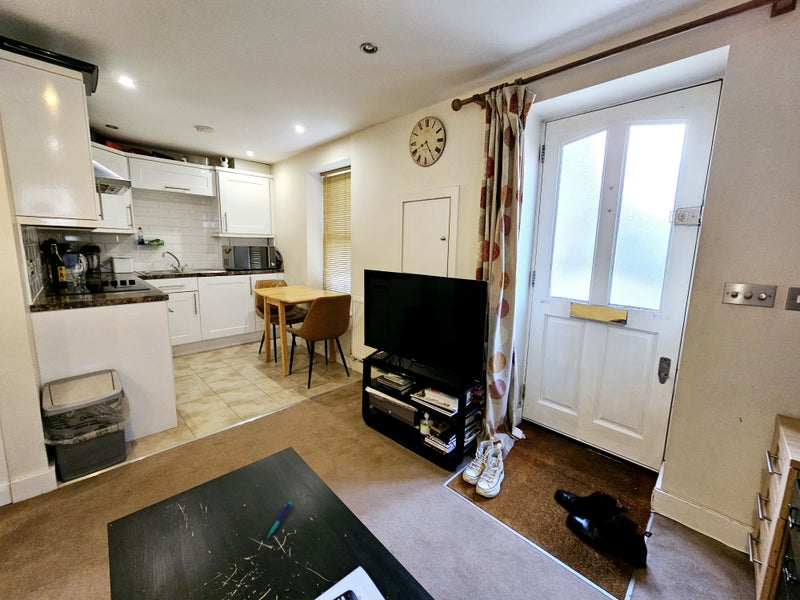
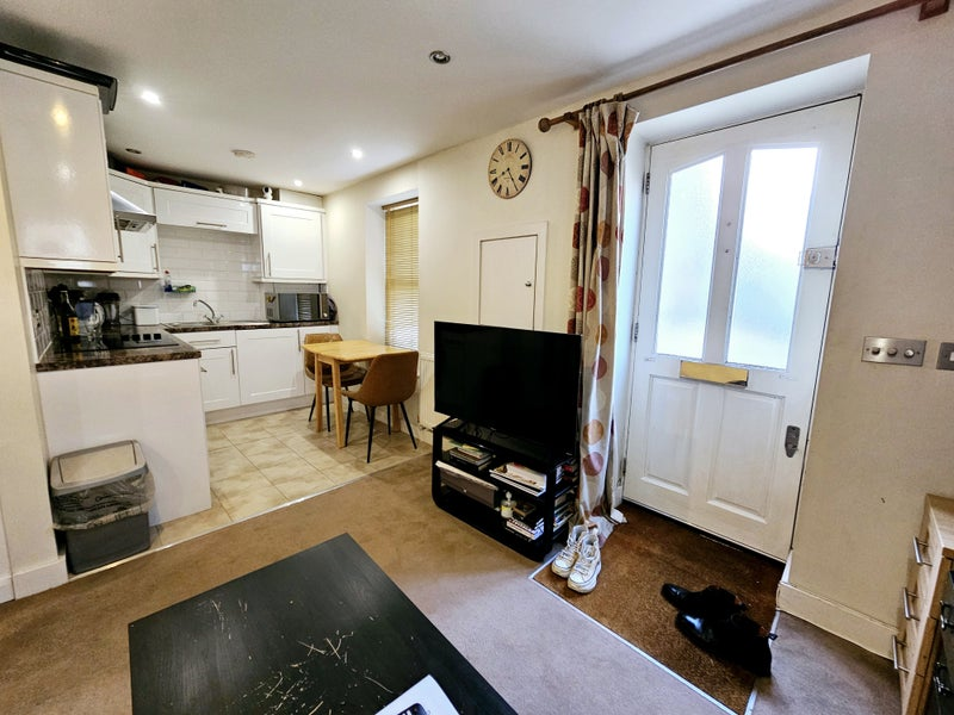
- pen [267,499,294,538]
